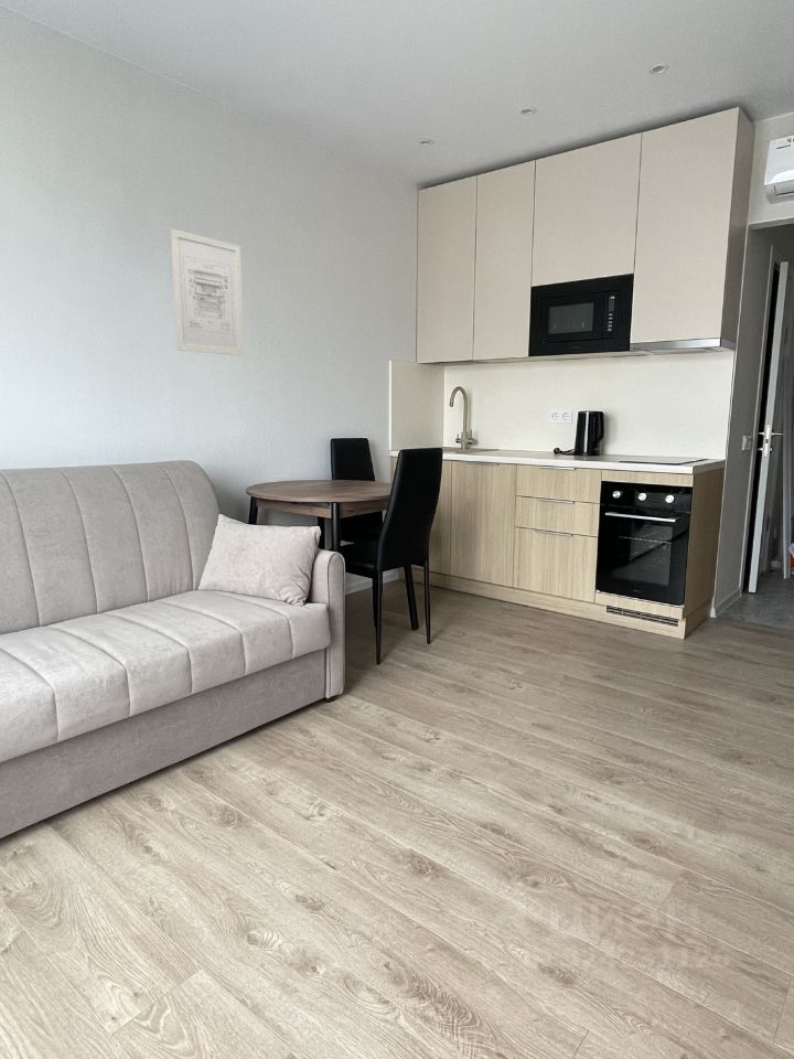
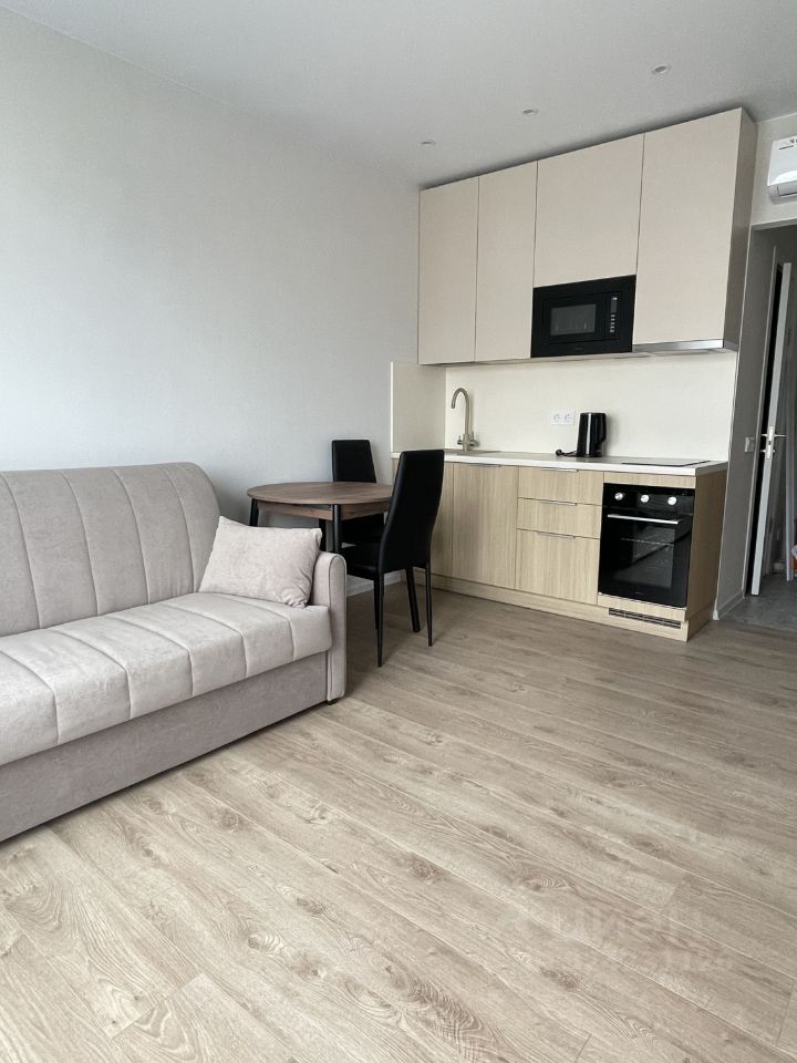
- wall art [170,228,245,357]
